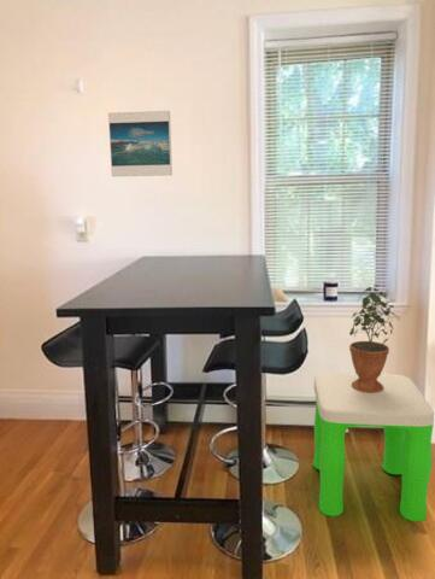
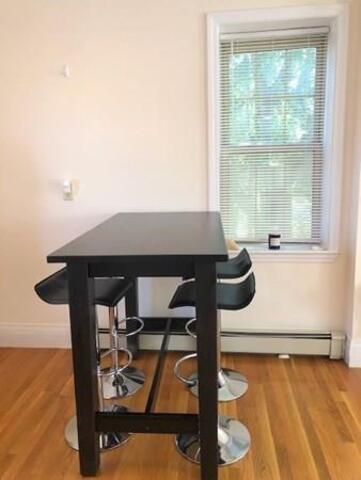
- potted plant [348,283,401,393]
- stool [312,372,435,522]
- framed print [107,110,174,177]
